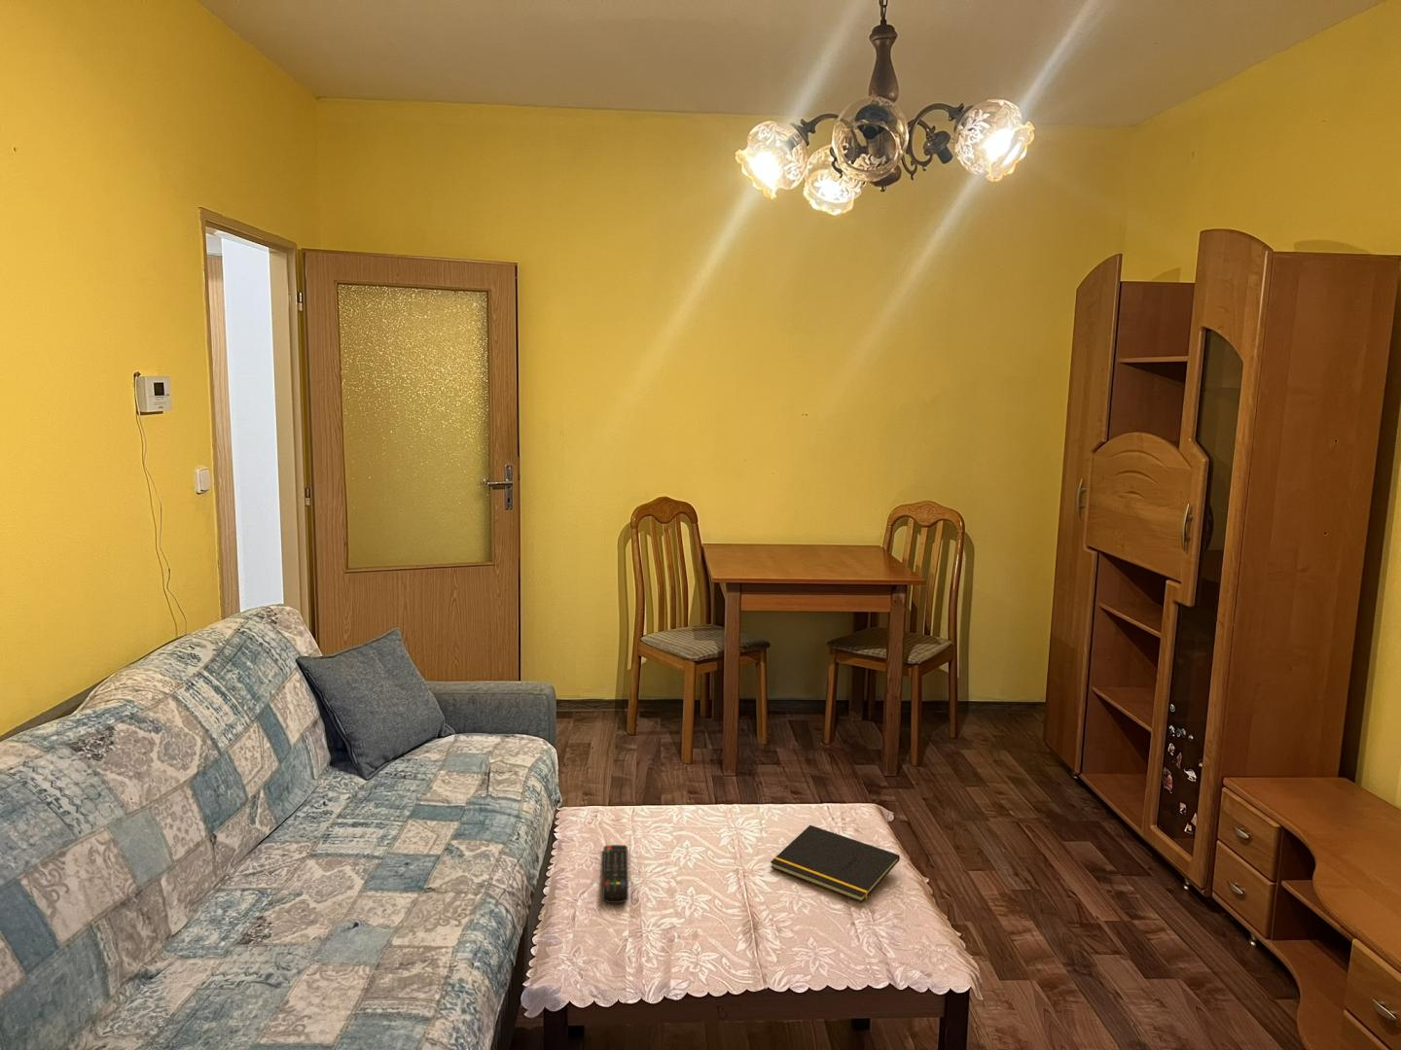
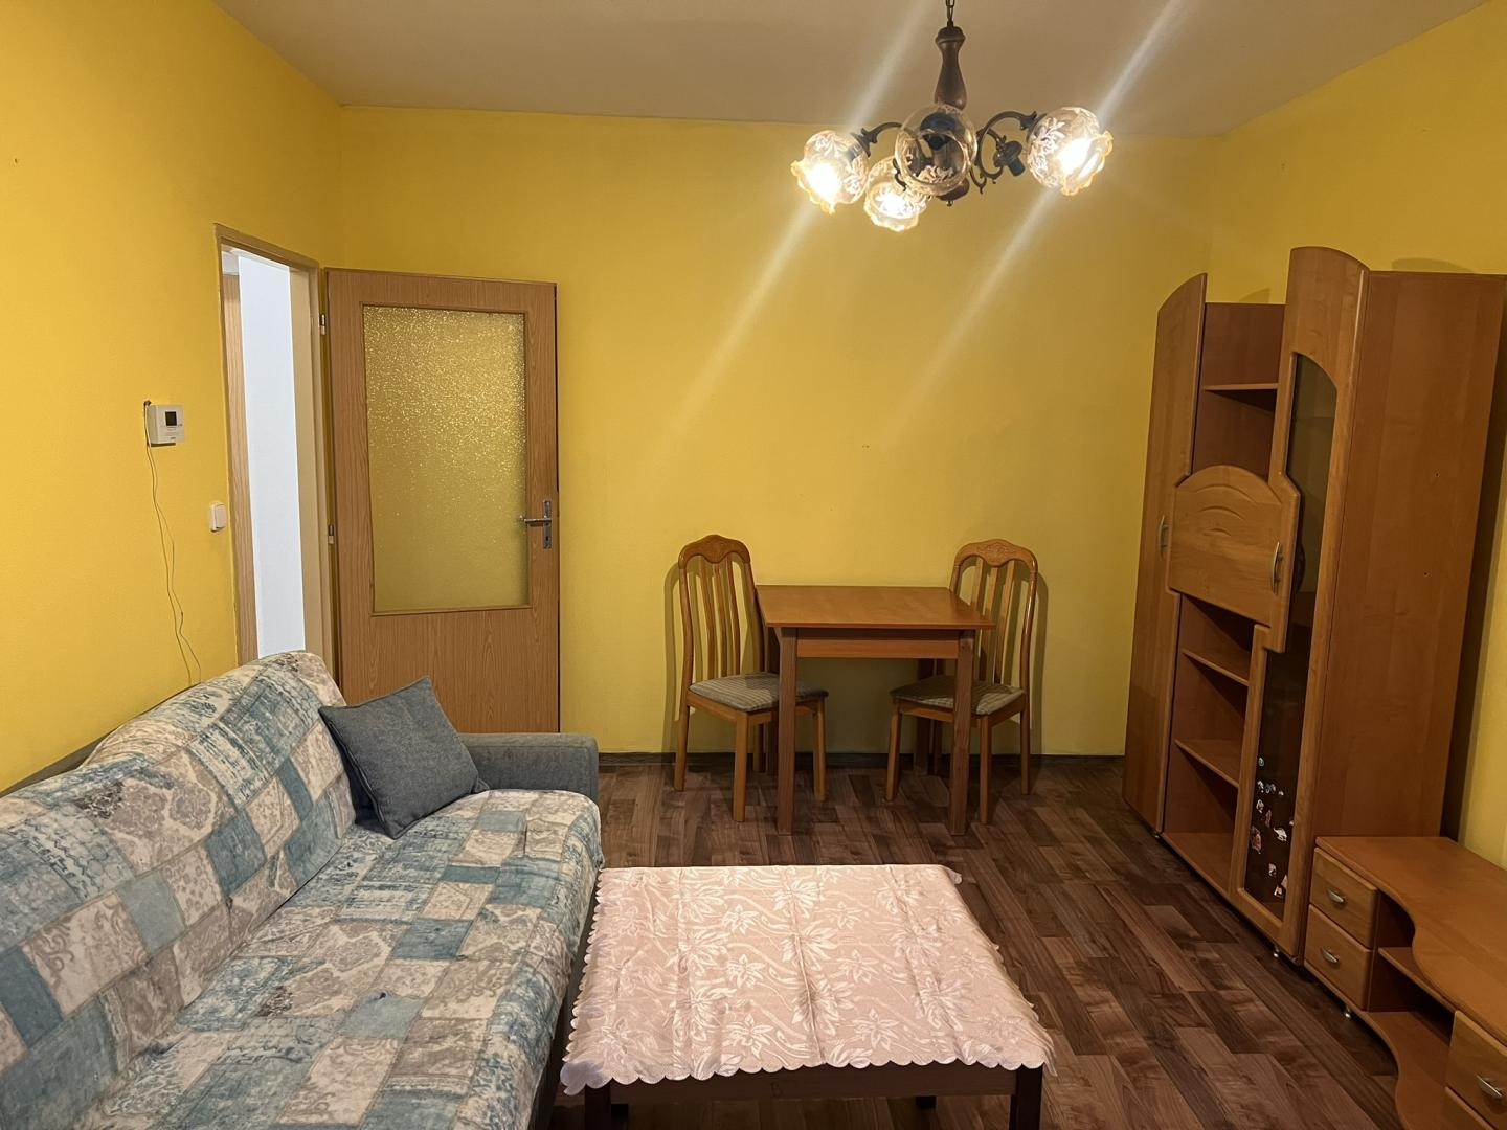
- remote control [601,844,630,904]
- notepad [770,824,901,903]
